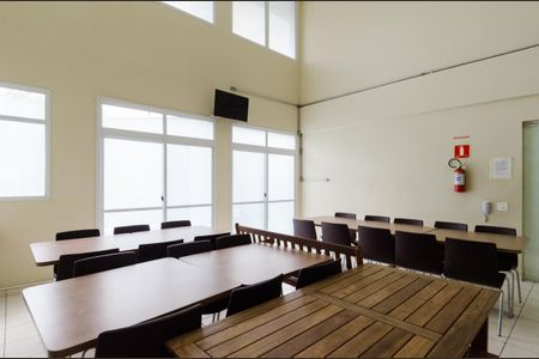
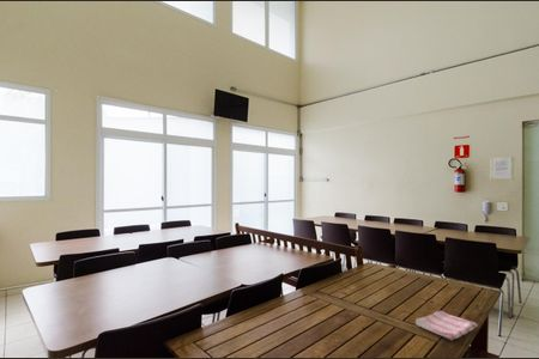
+ dish towel [414,310,478,341]
